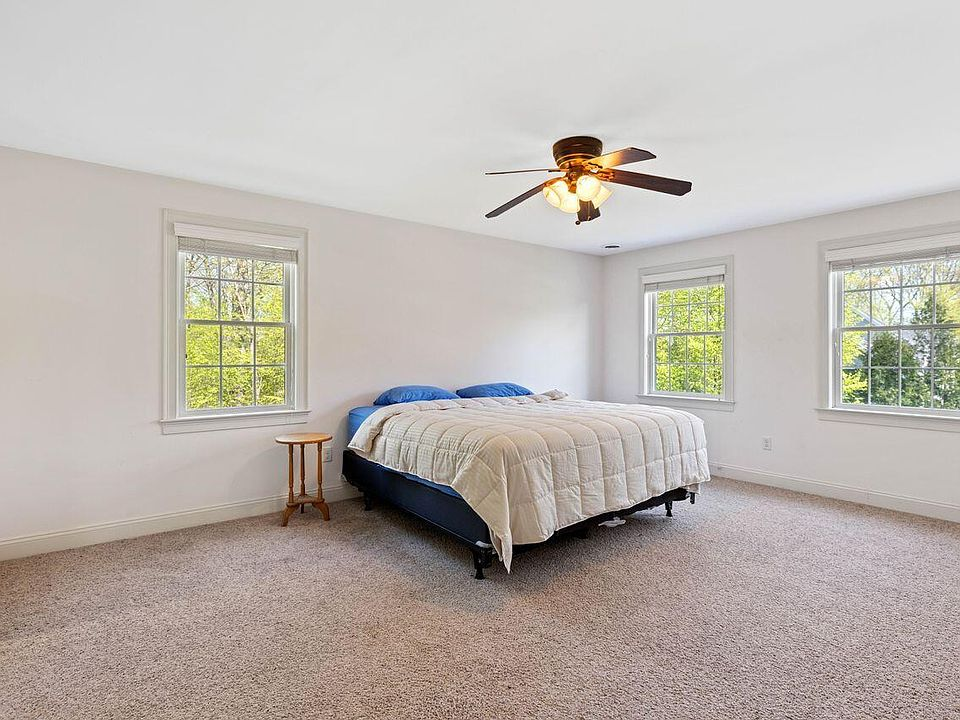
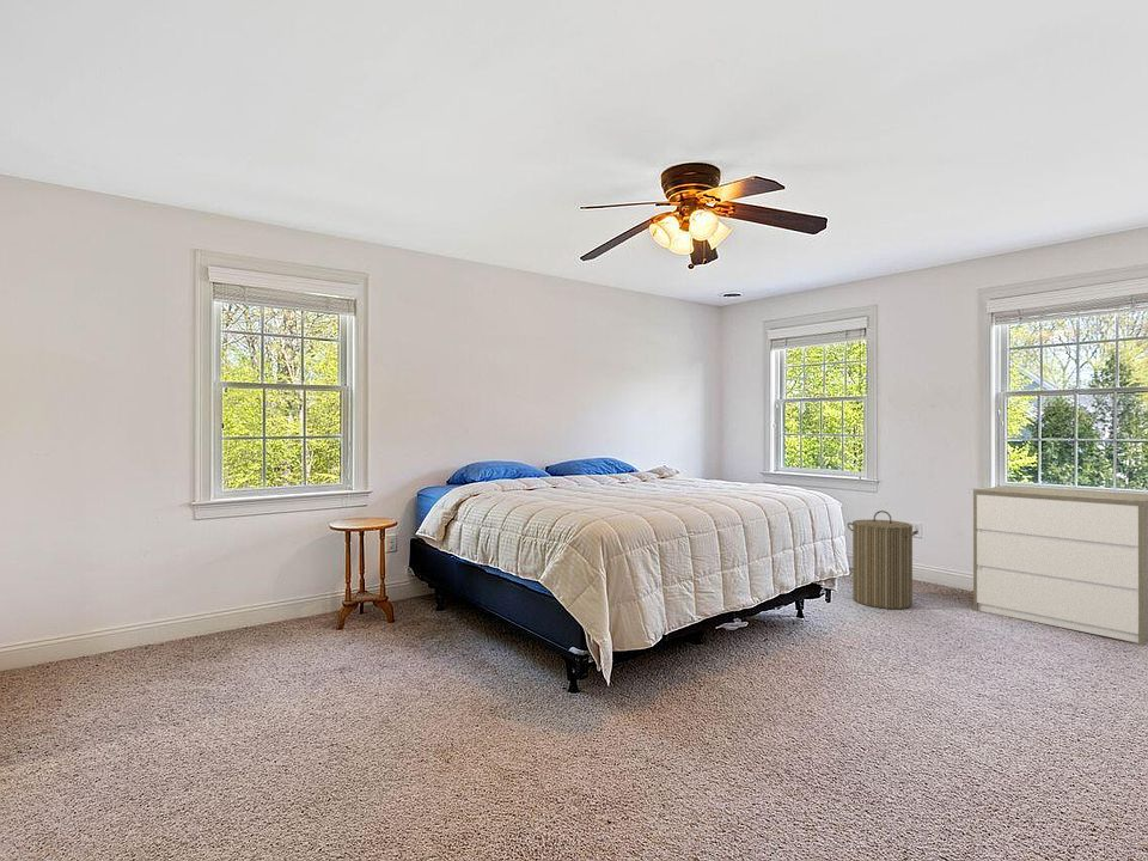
+ dresser [972,484,1148,646]
+ laundry hamper [847,509,920,610]
